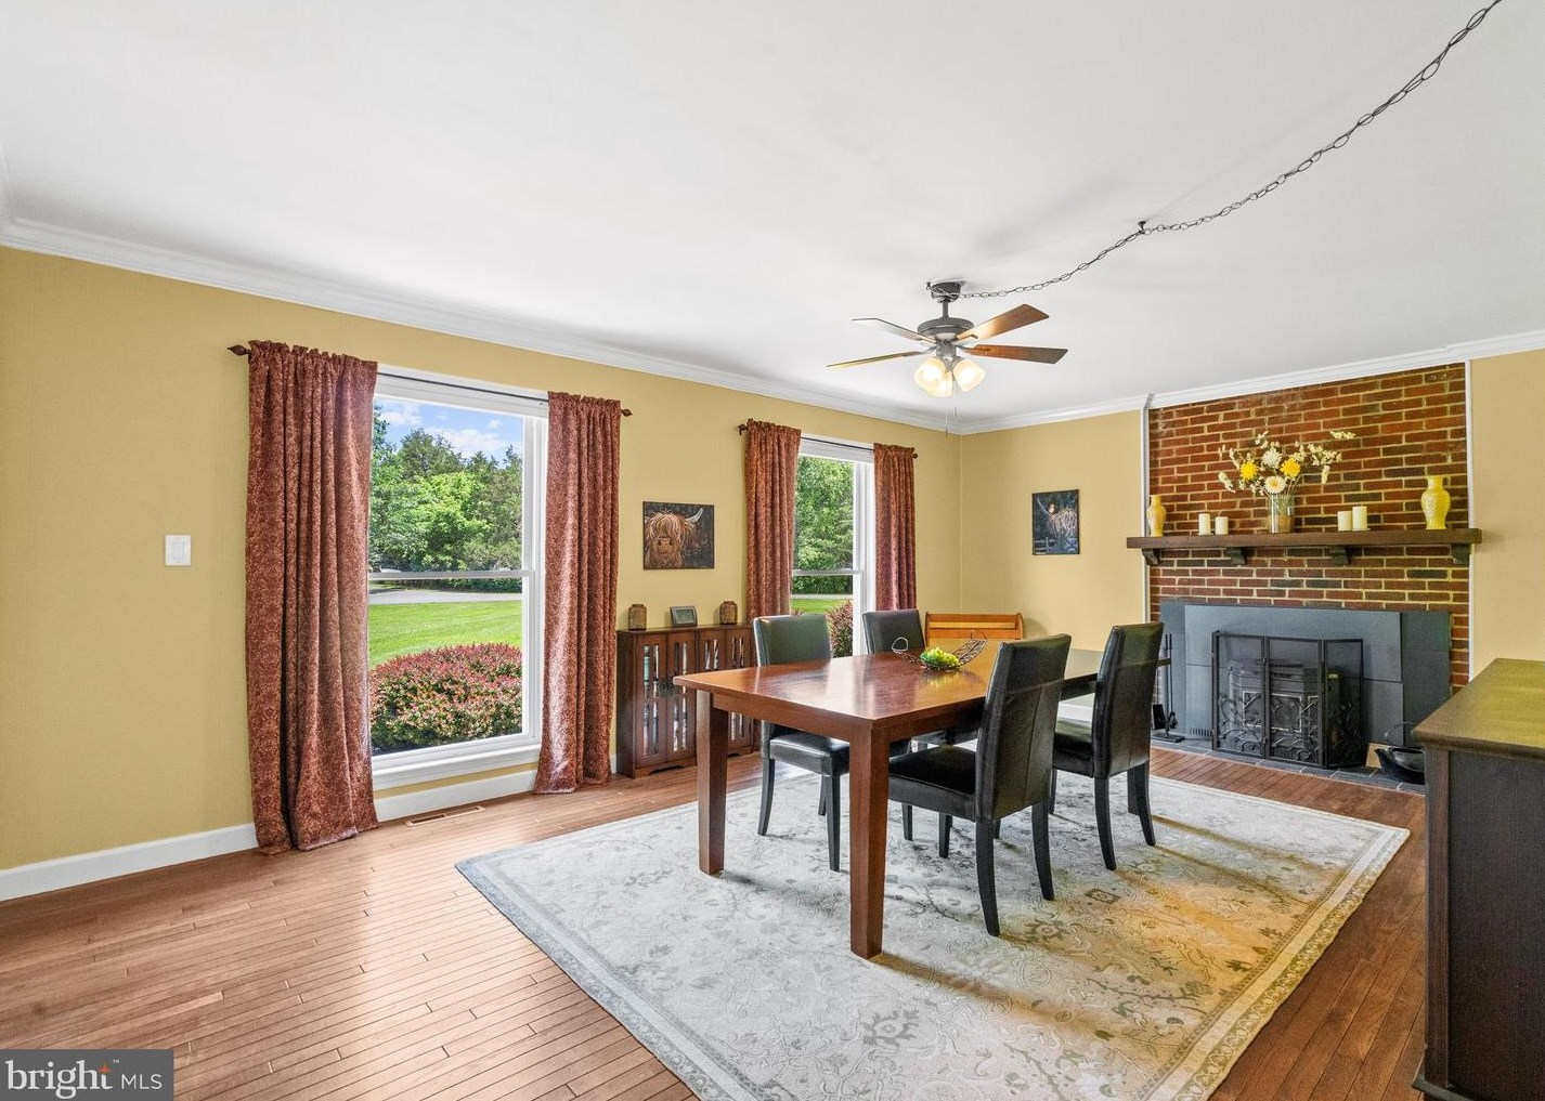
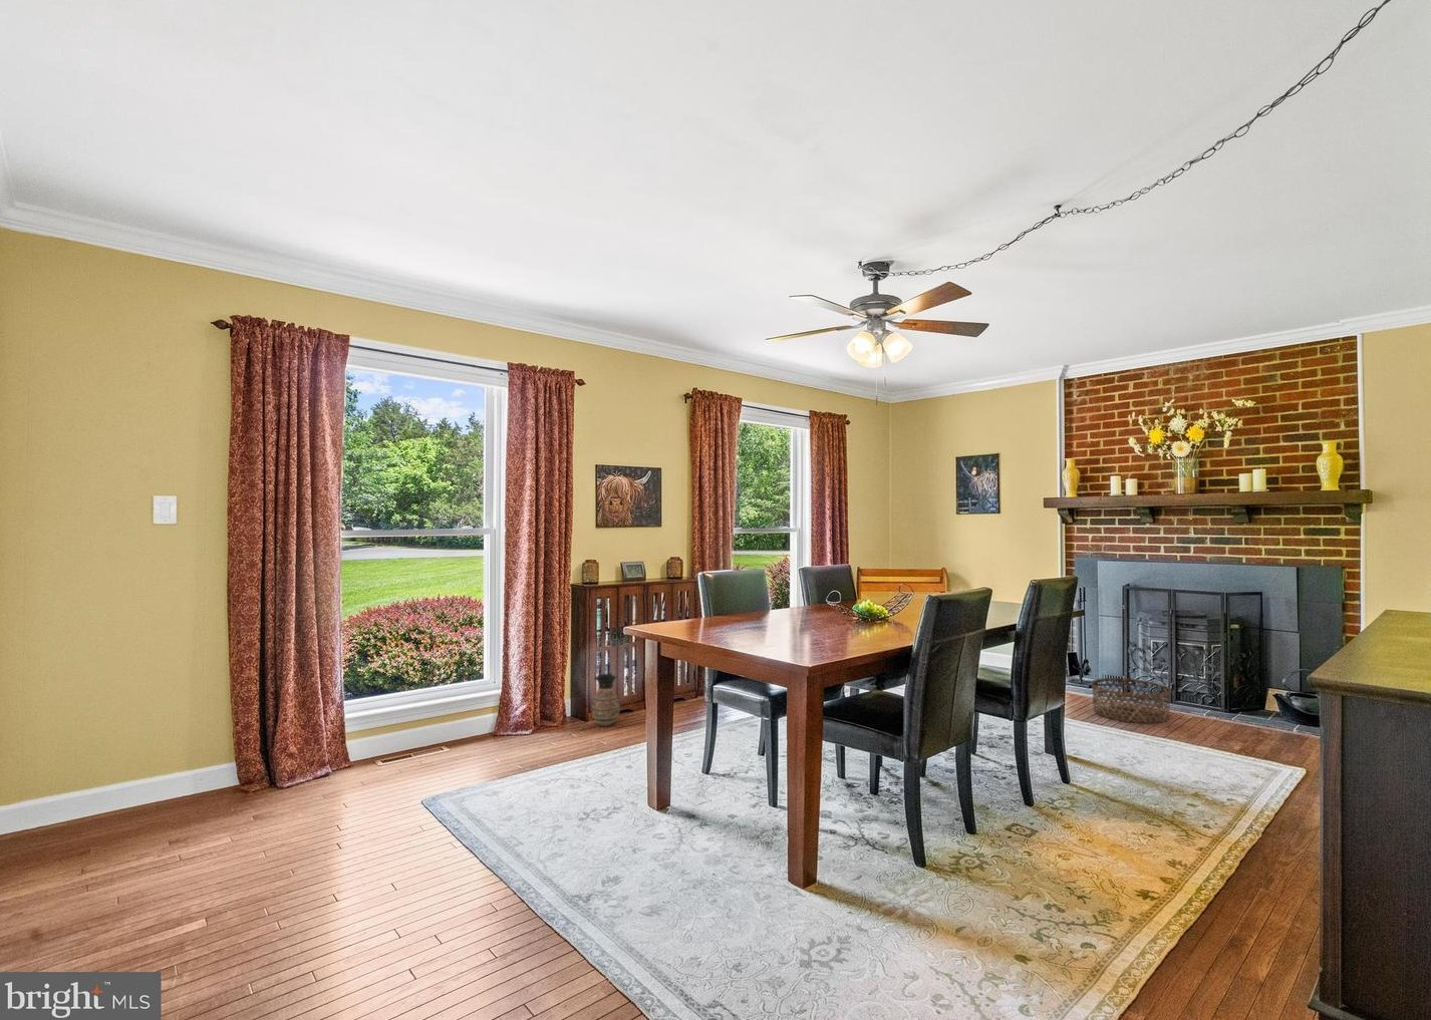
+ basket [1091,677,1173,724]
+ ceramic jug [590,672,622,727]
